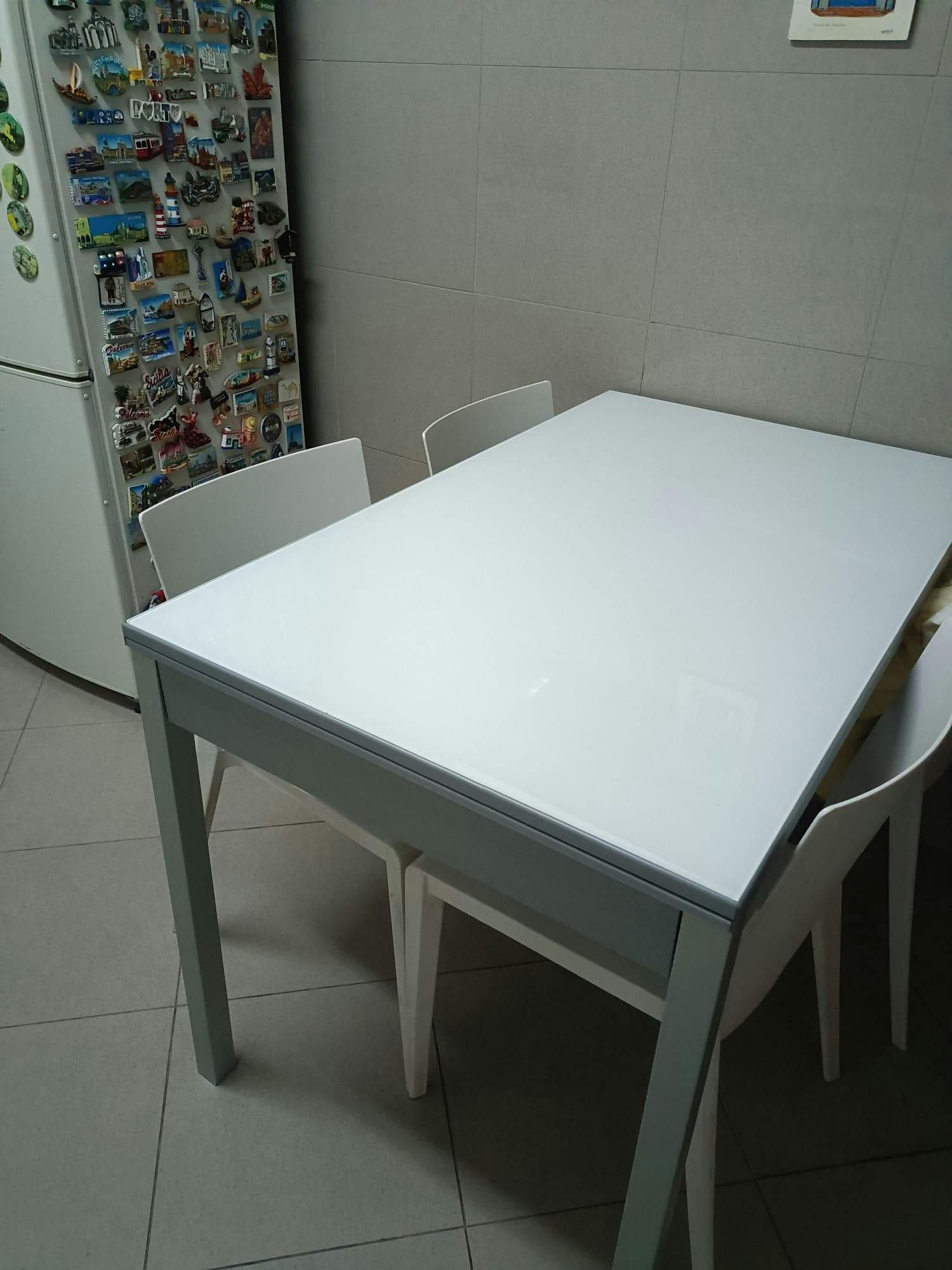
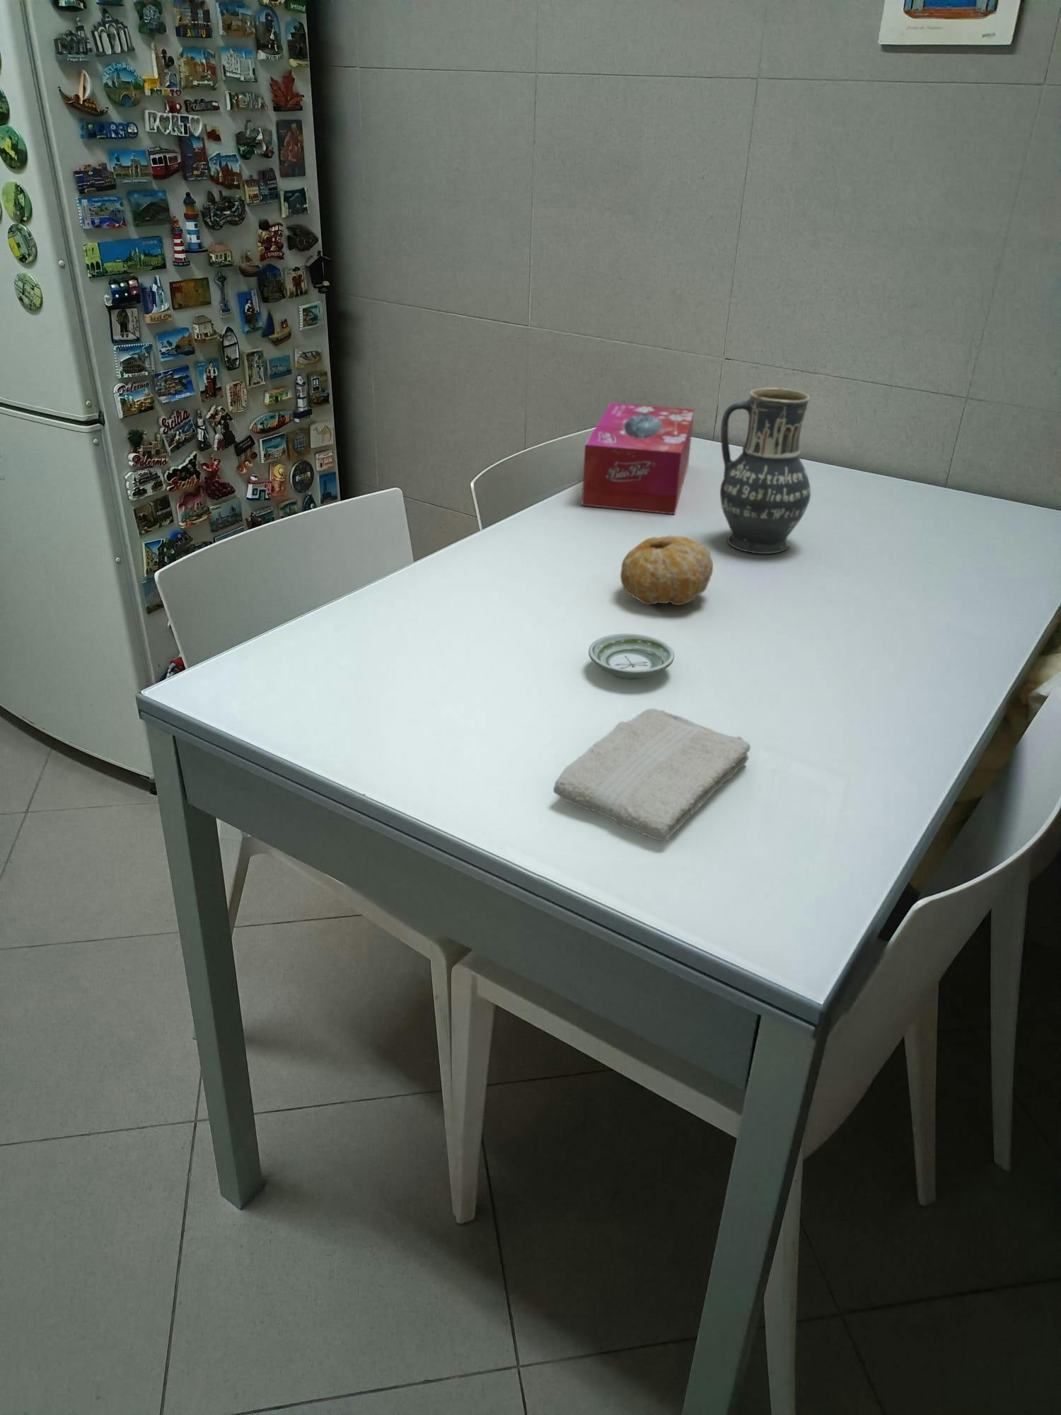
+ vase [719,387,811,555]
+ saucer [587,633,674,681]
+ tissue box [581,402,695,515]
+ washcloth [553,708,751,841]
+ fruit [620,534,713,606]
